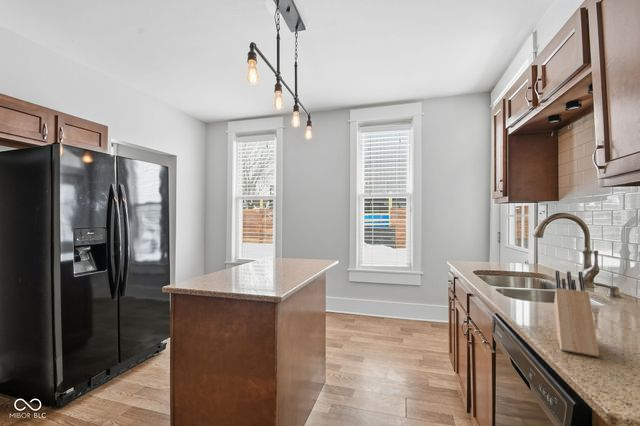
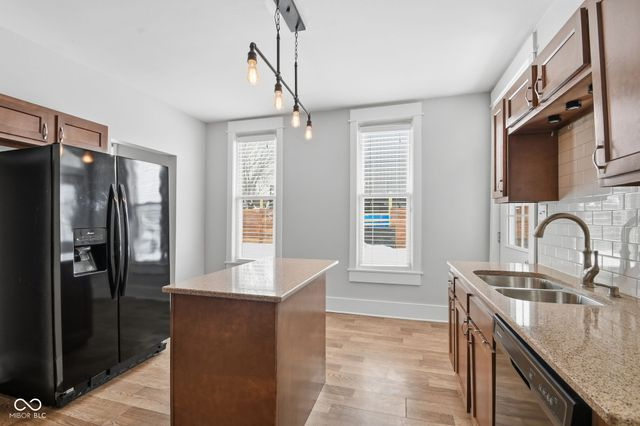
- knife block [553,270,600,358]
